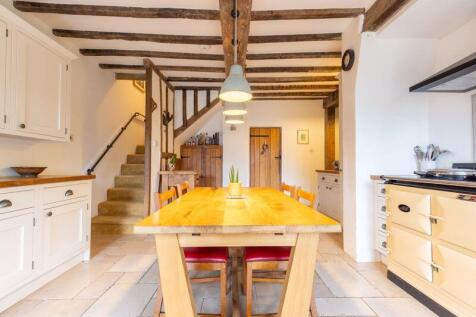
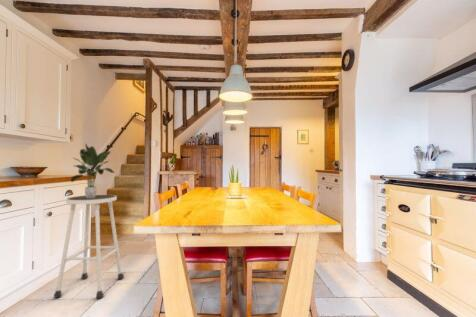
+ stool [53,194,125,299]
+ potted plant [70,142,116,198]
